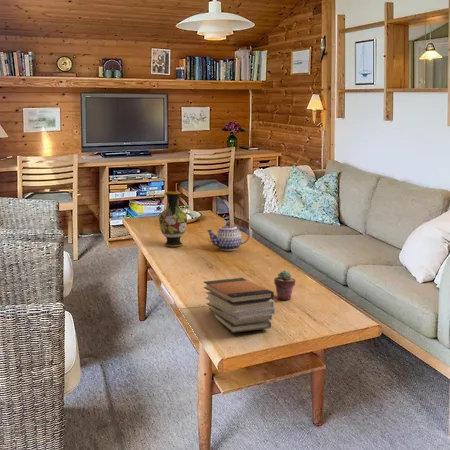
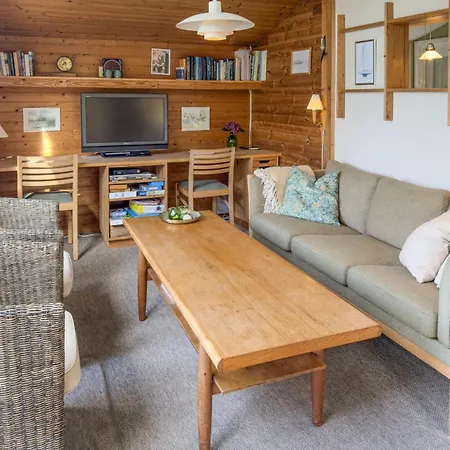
- teapot [206,222,251,252]
- book stack [203,277,276,334]
- potted succulent [273,270,296,301]
- vase [158,191,188,247]
